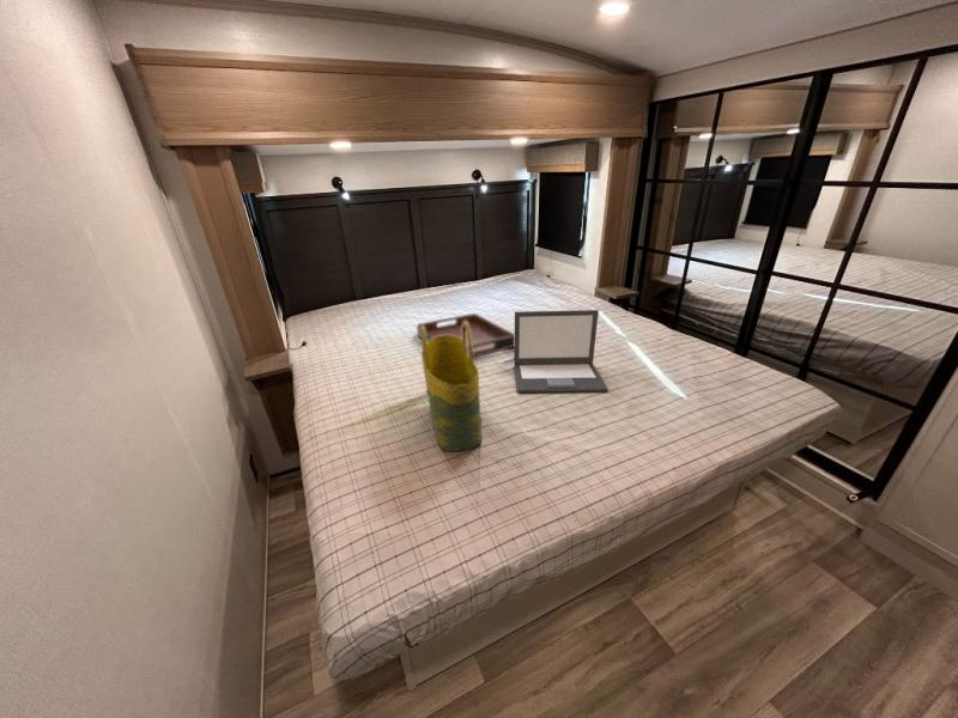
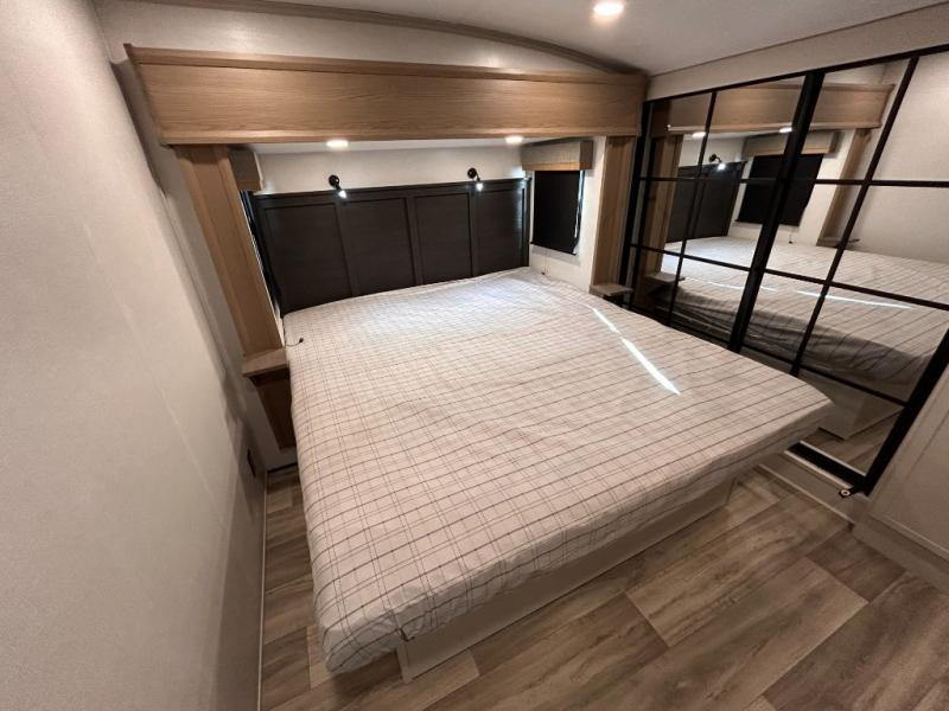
- serving tray [416,312,515,359]
- tote bag [420,321,484,452]
- laptop [513,309,610,394]
